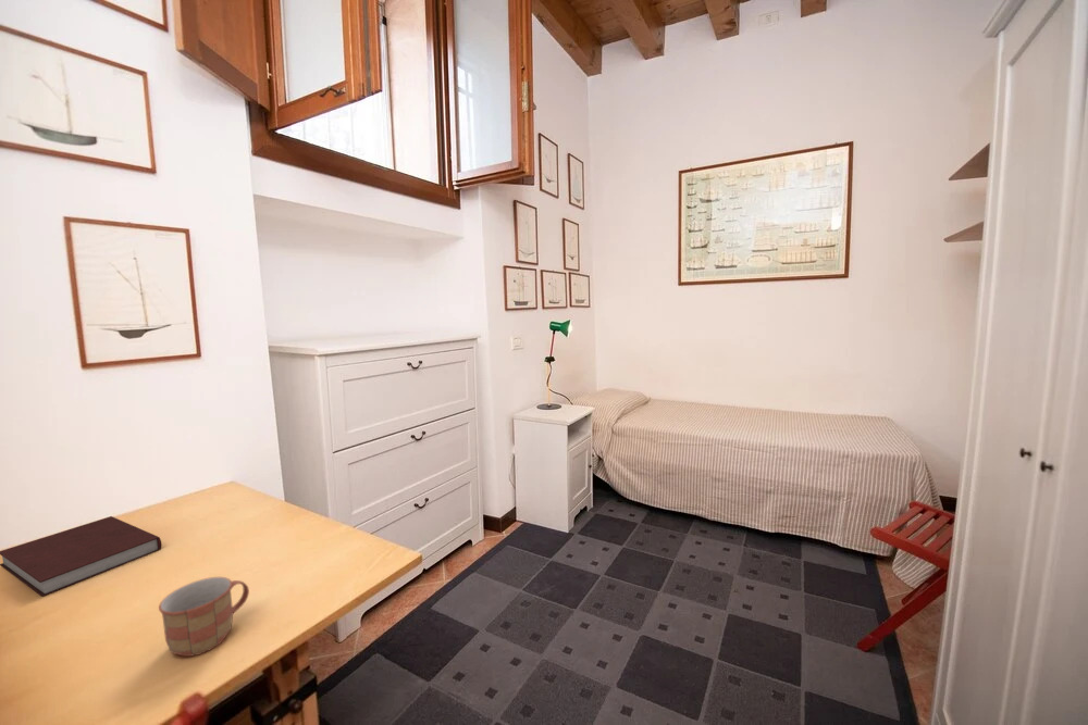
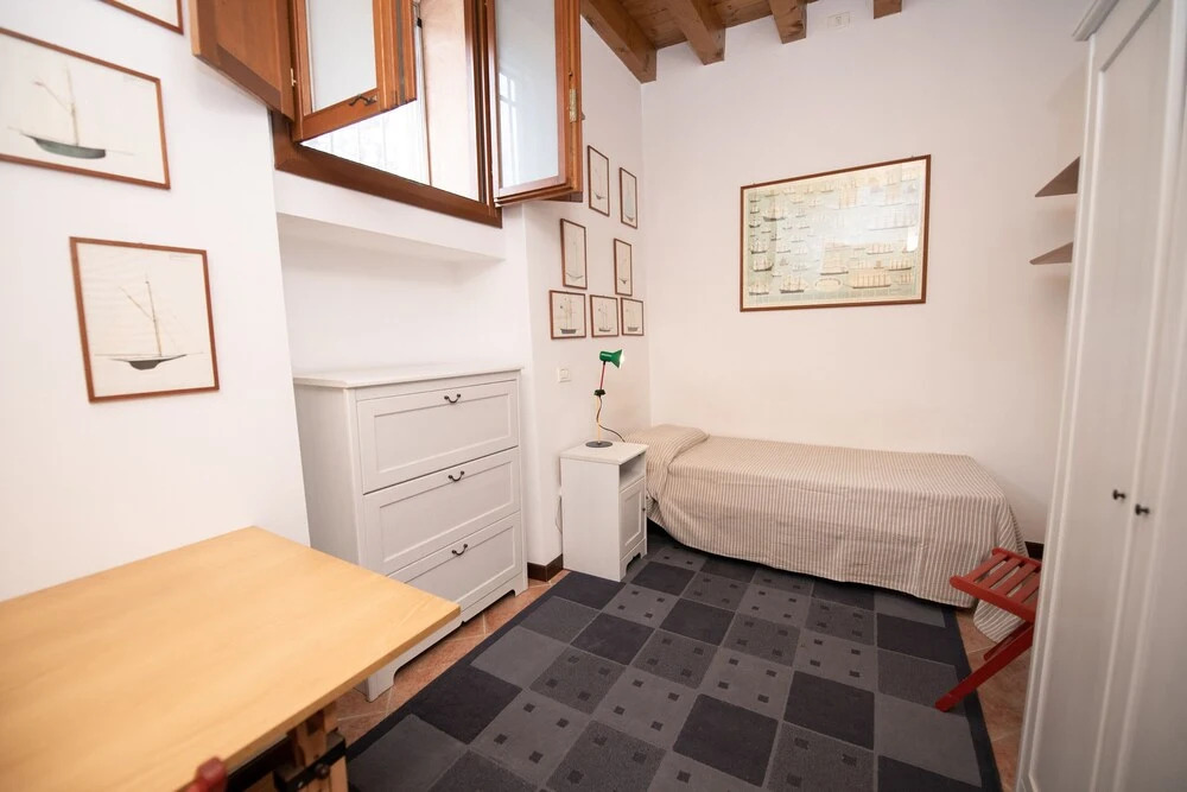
- notebook [0,515,162,598]
- mug [158,576,250,658]
